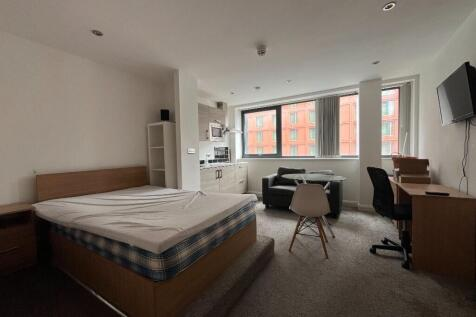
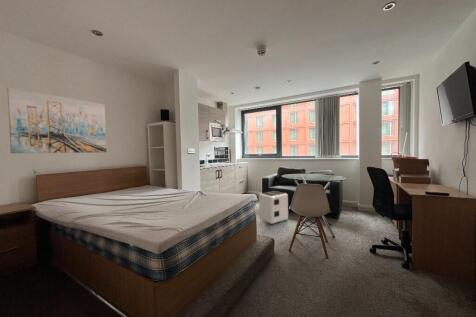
+ wall art [6,86,107,154]
+ air purifier [258,190,289,225]
